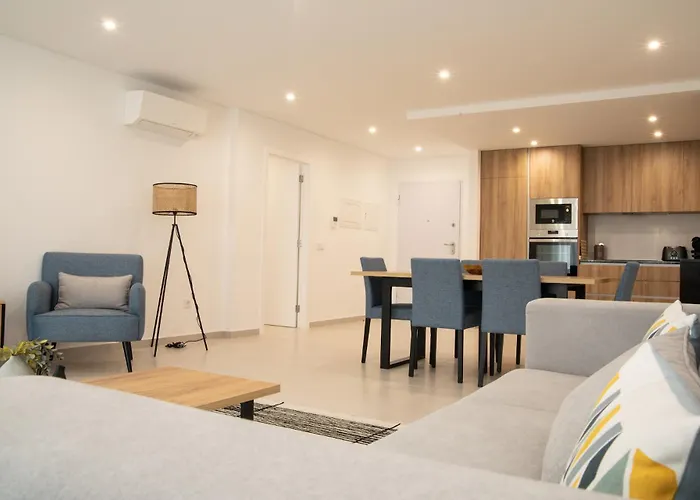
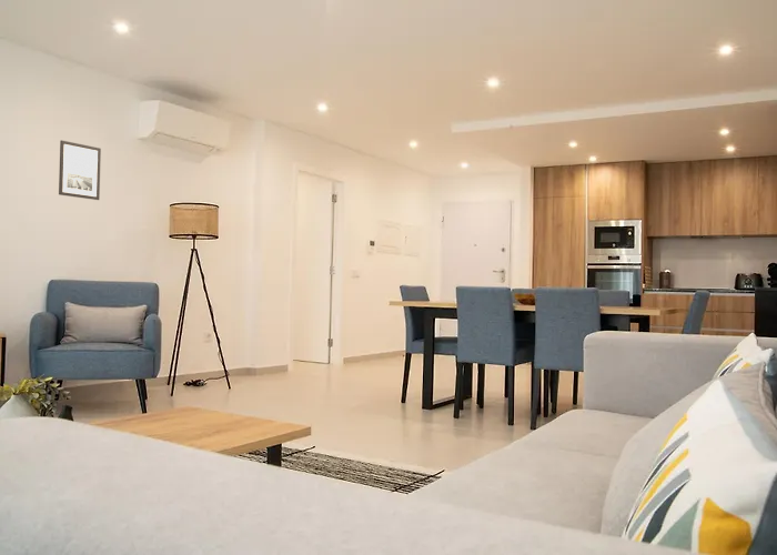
+ wall art [58,140,102,201]
